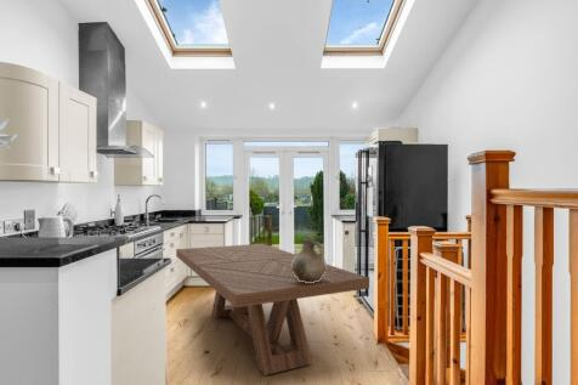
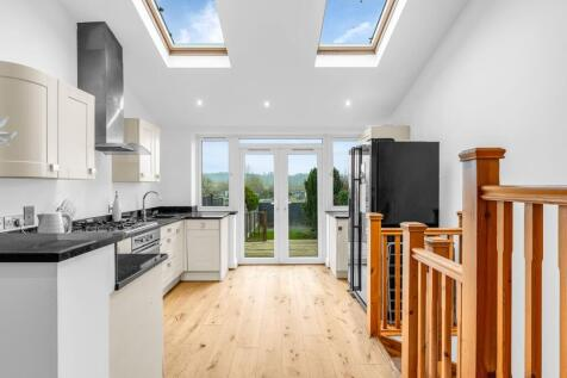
- ceramic jug [291,236,328,283]
- dining table [175,243,370,376]
